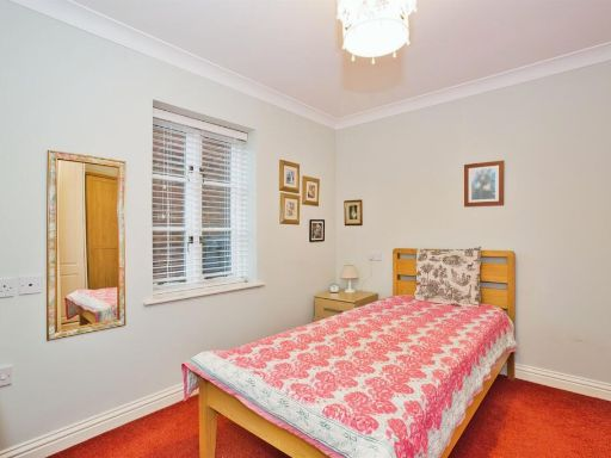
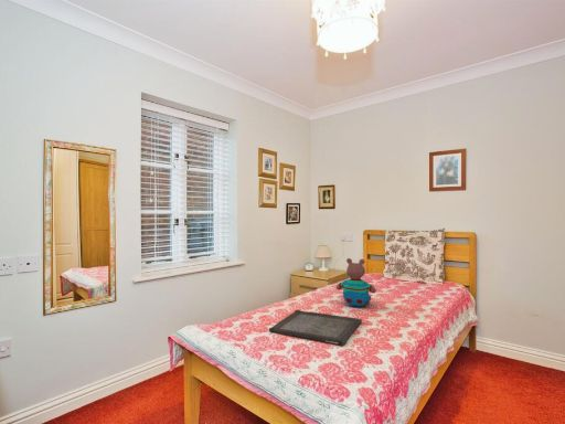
+ serving tray [268,309,363,347]
+ teddy bear [335,257,377,308]
